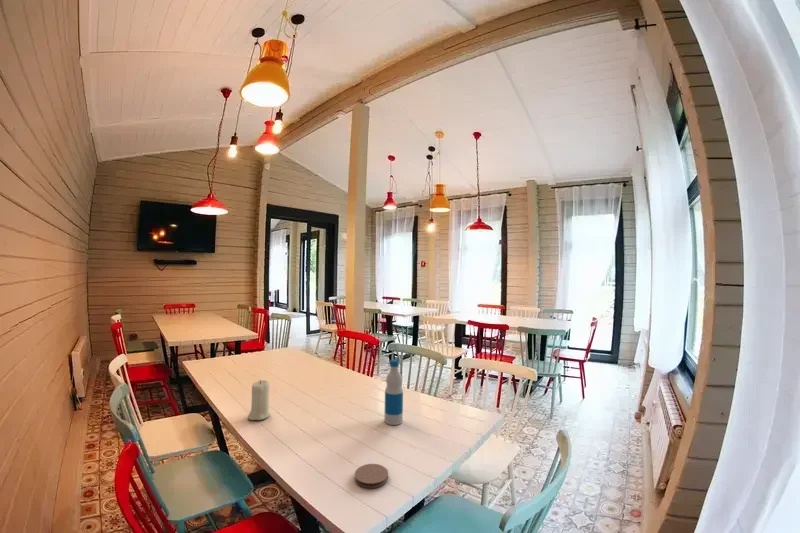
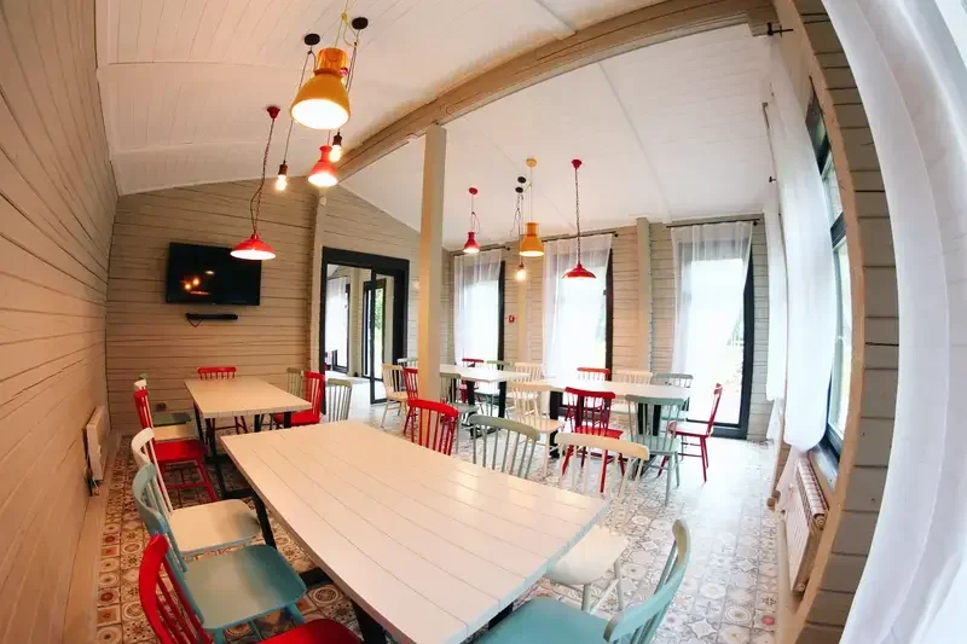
- bottle [383,358,404,426]
- coaster [354,463,389,489]
- candle [247,379,272,421]
